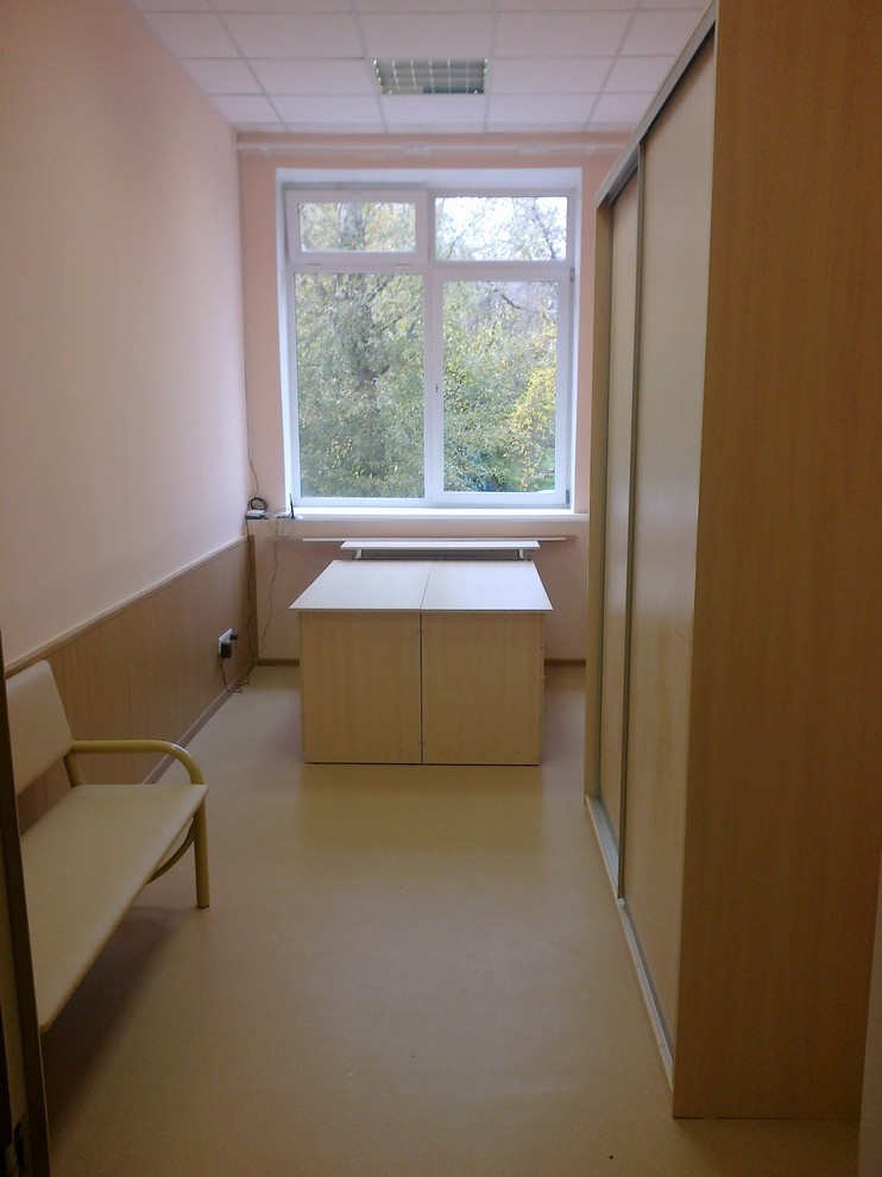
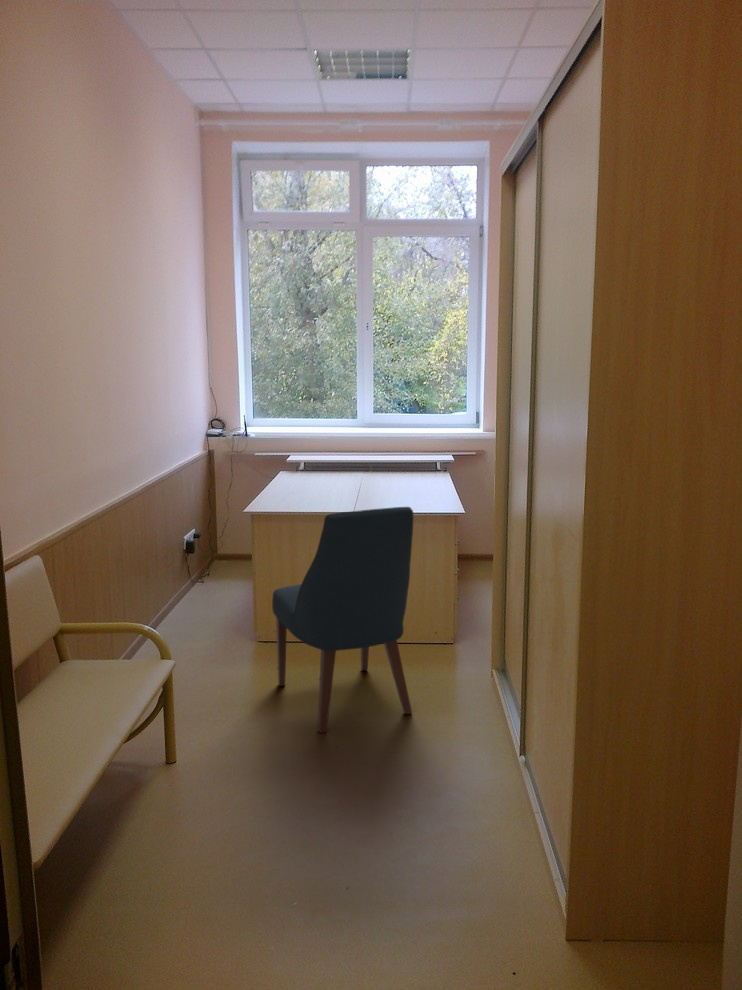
+ chair [271,506,414,734]
